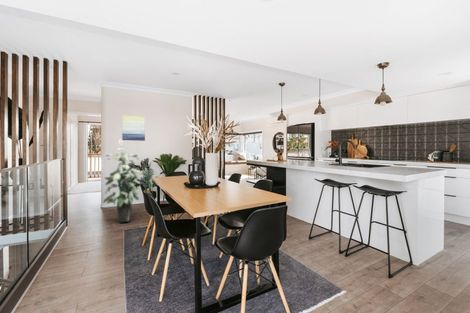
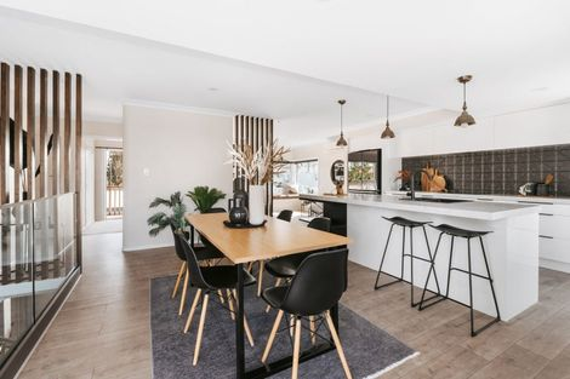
- wall art [121,114,146,142]
- indoor plant [102,147,144,223]
